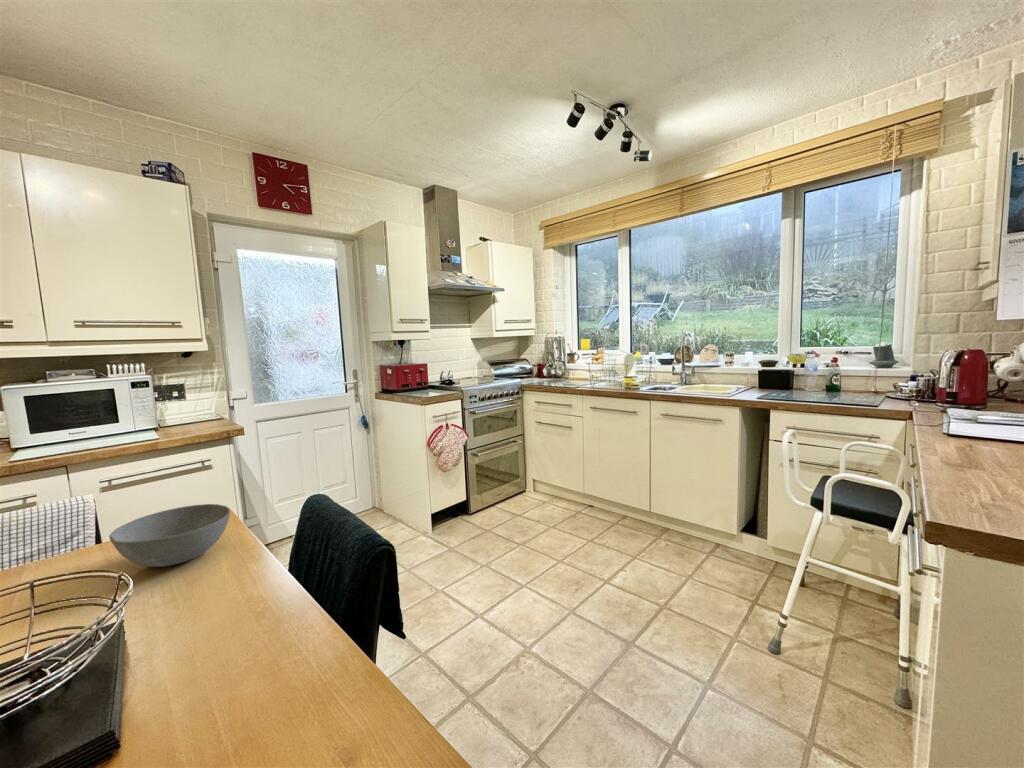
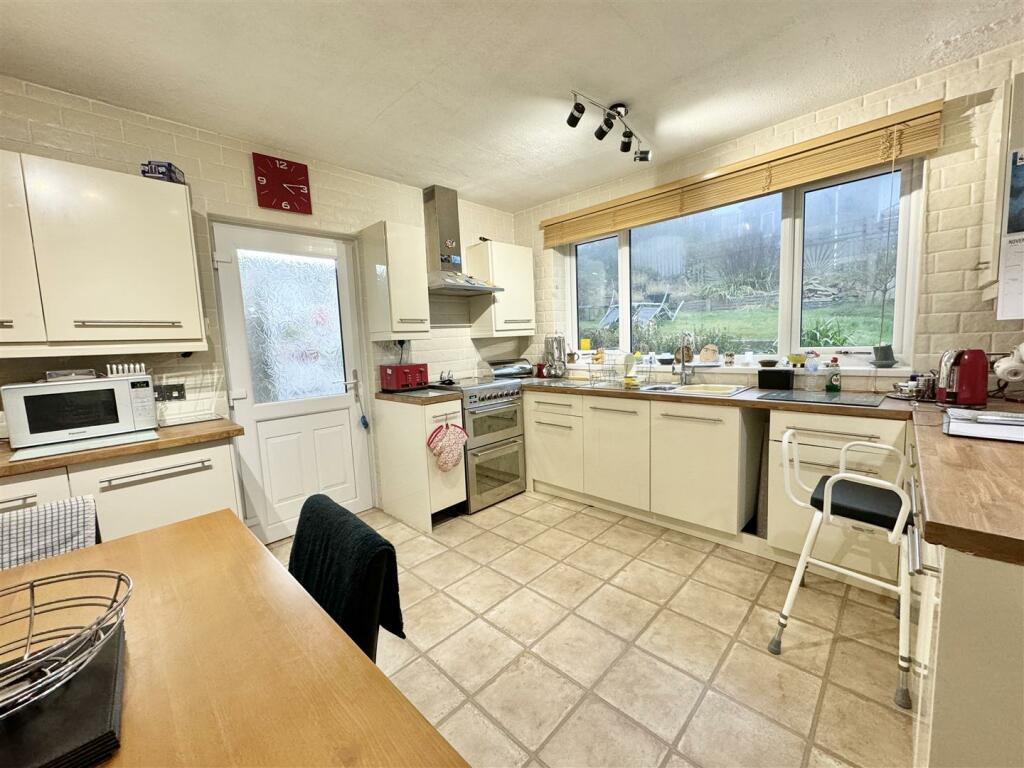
- bowl [108,503,231,568]
